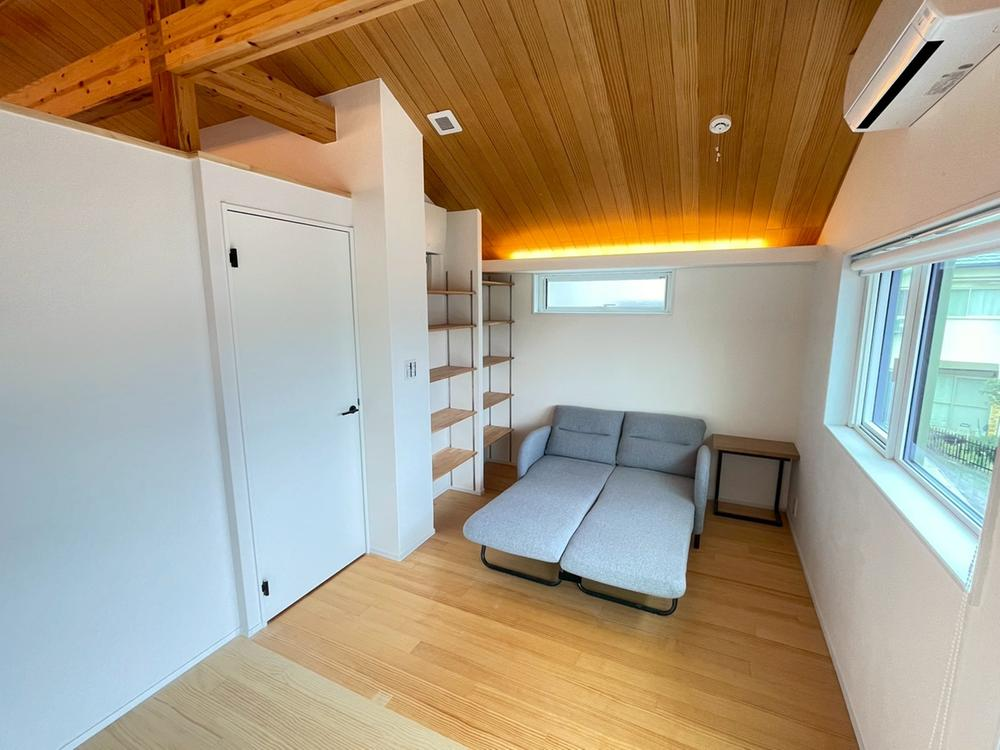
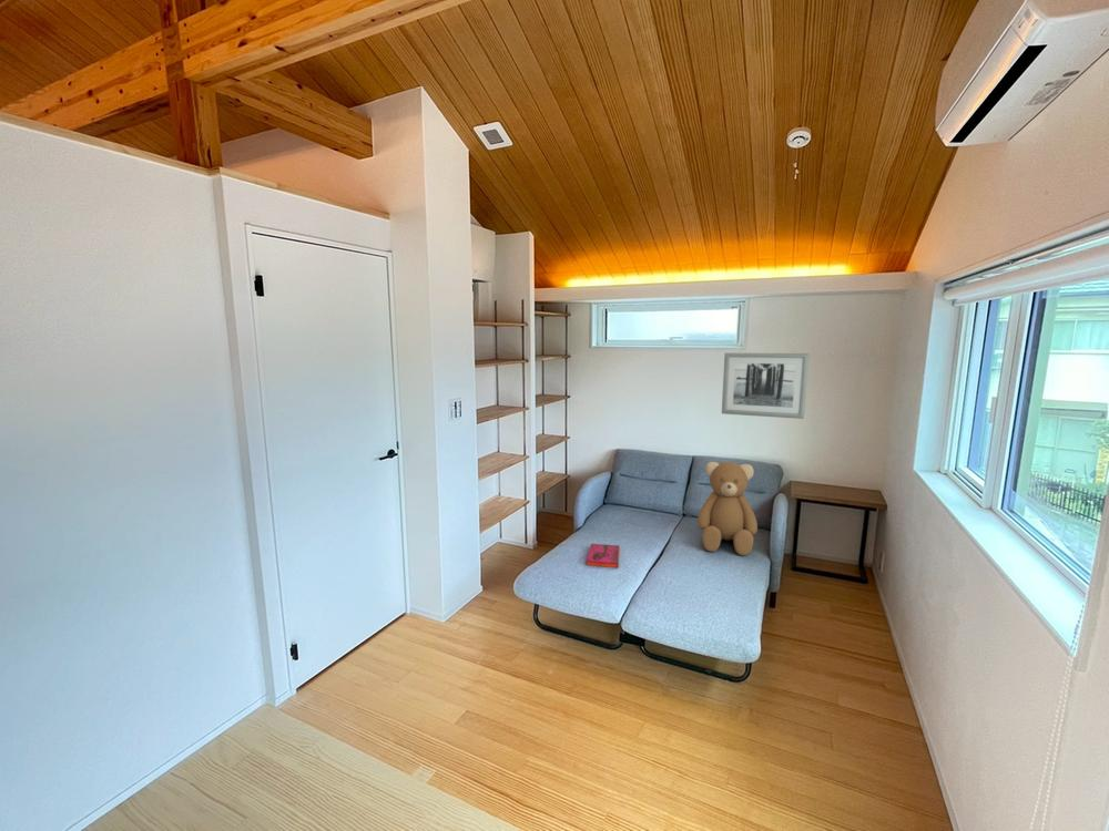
+ hardback book [586,543,621,570]
+ teddy bear [696,461,759,556]
+ wall art [721,351,810,420]
